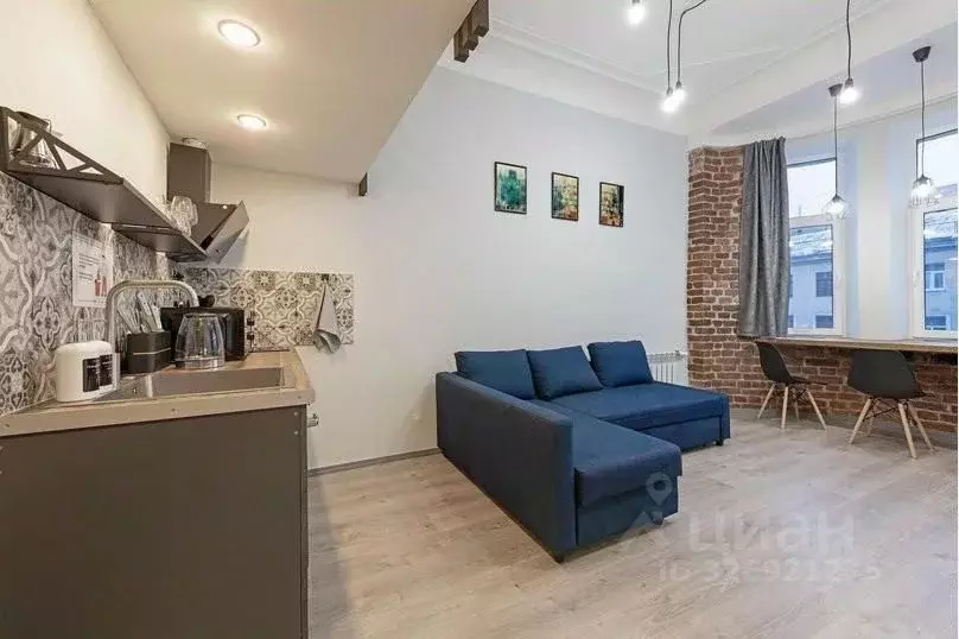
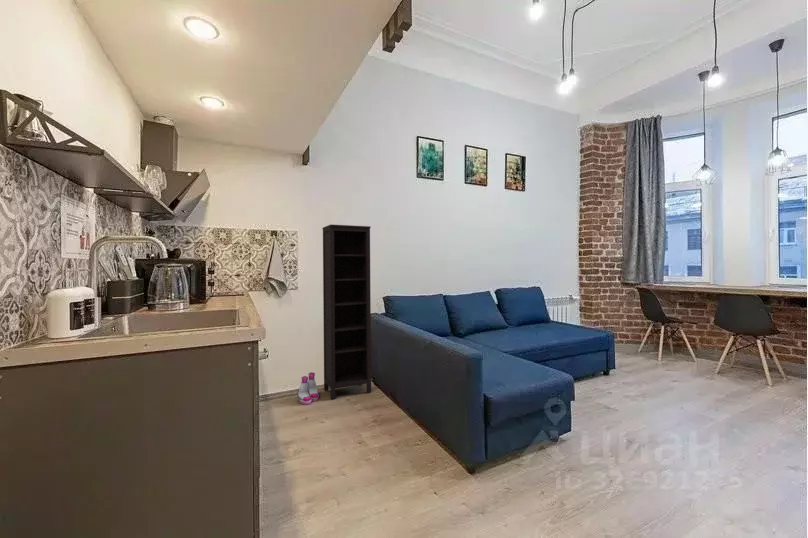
+ bookcase [321,224,372,400]
+ boots [297,371,320,406]
